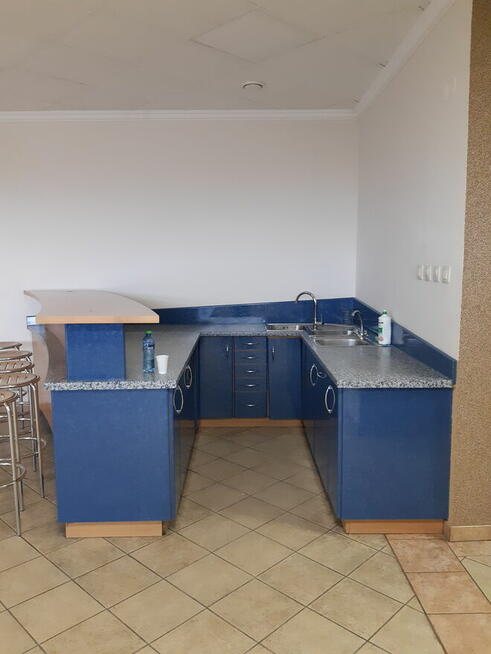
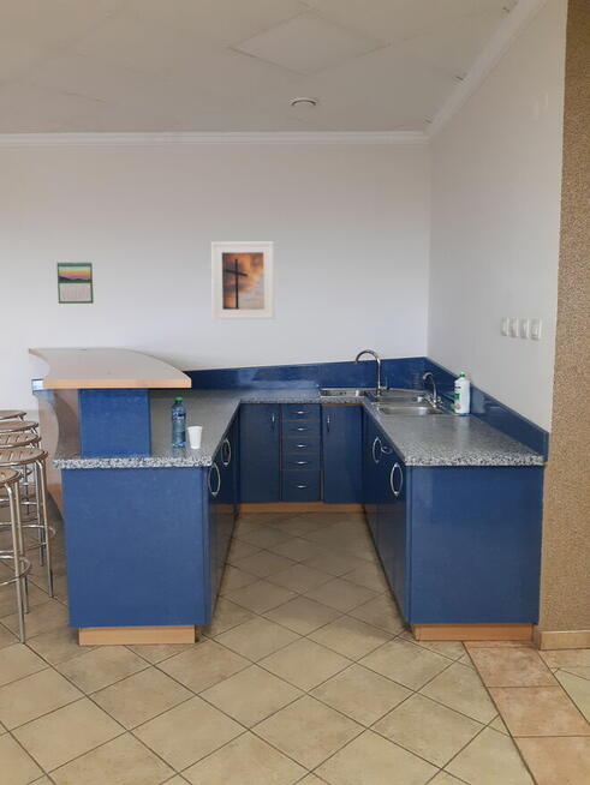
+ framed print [210,241,275,320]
+ calendar [55,260,95,305]
